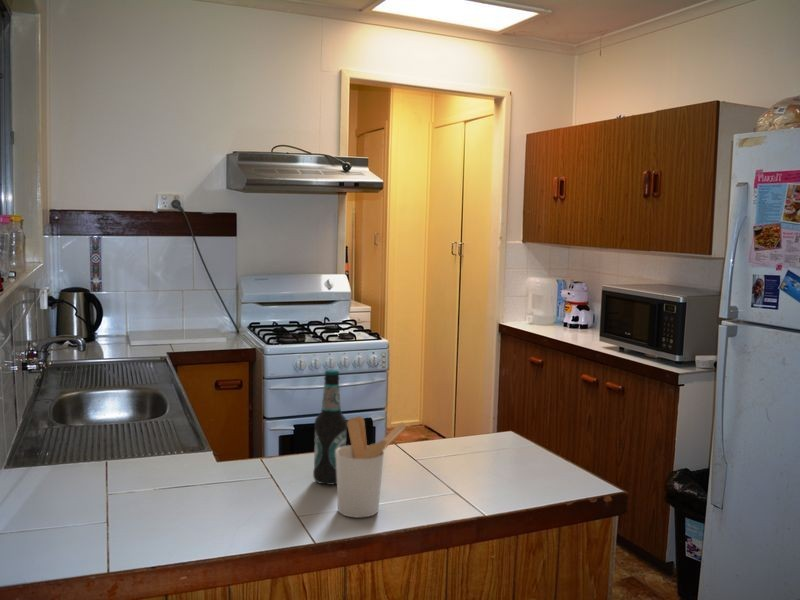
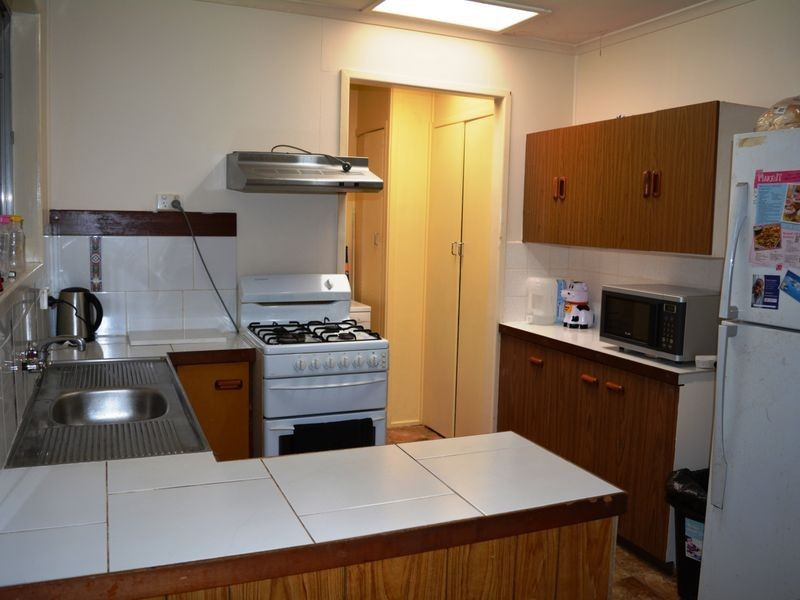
- utensil holder [336,415,407,518]
- bottle [312,369,348,486]
